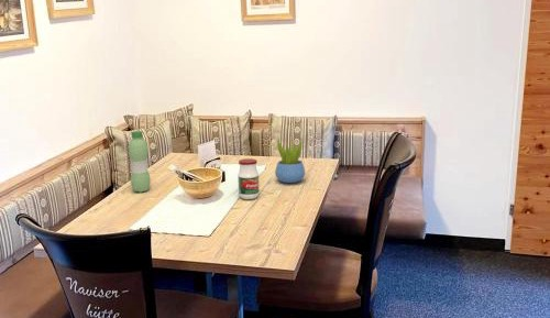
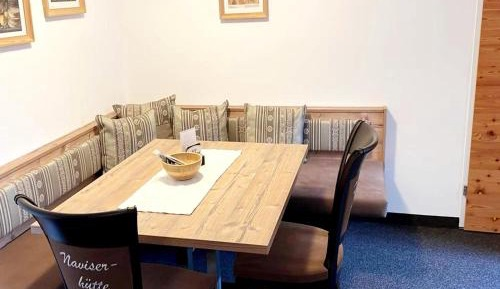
- jar [237,157,260,200]
- succulent plant [274,138,306,184]
- water bottle [128,130,152,194]
